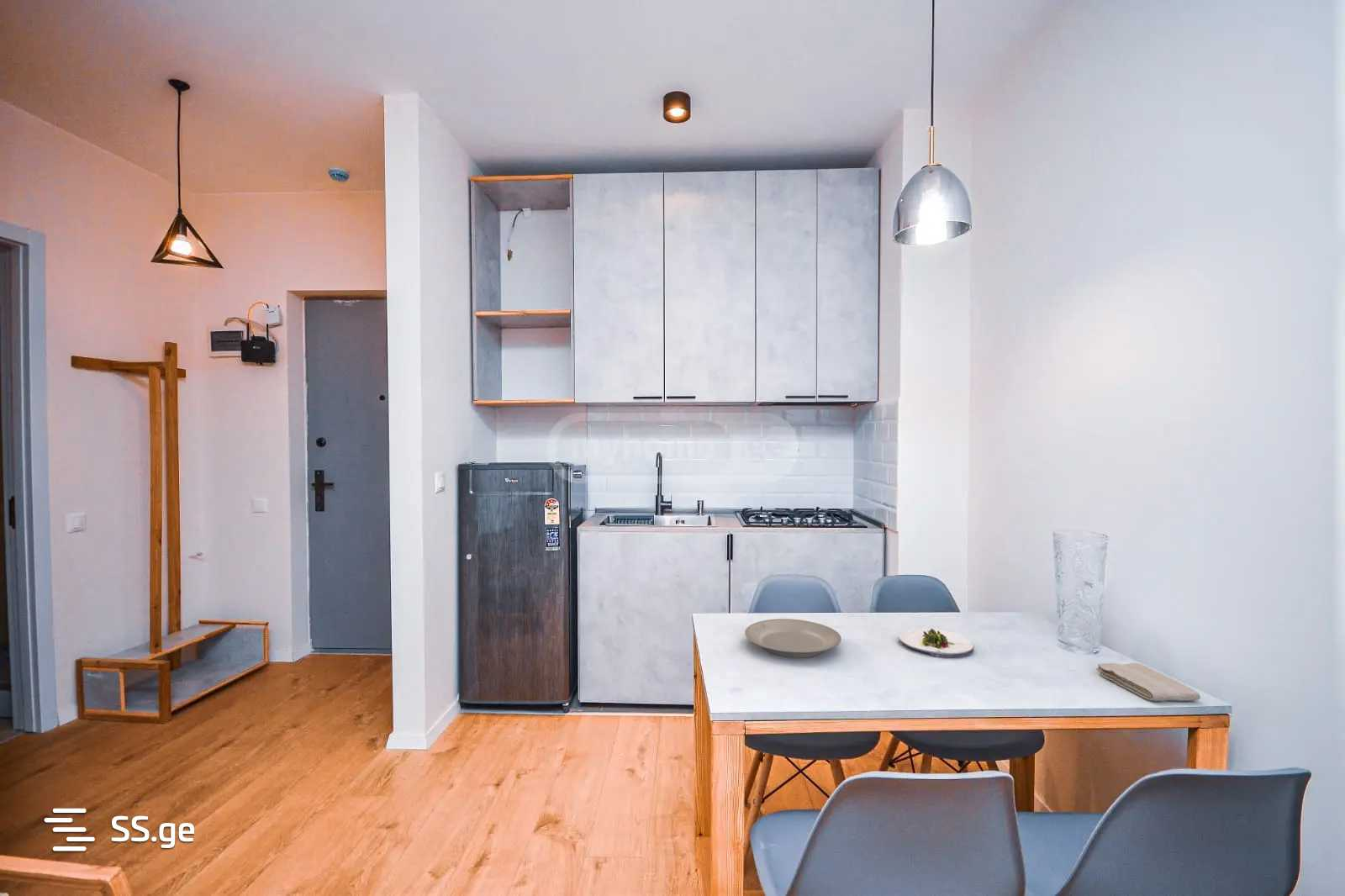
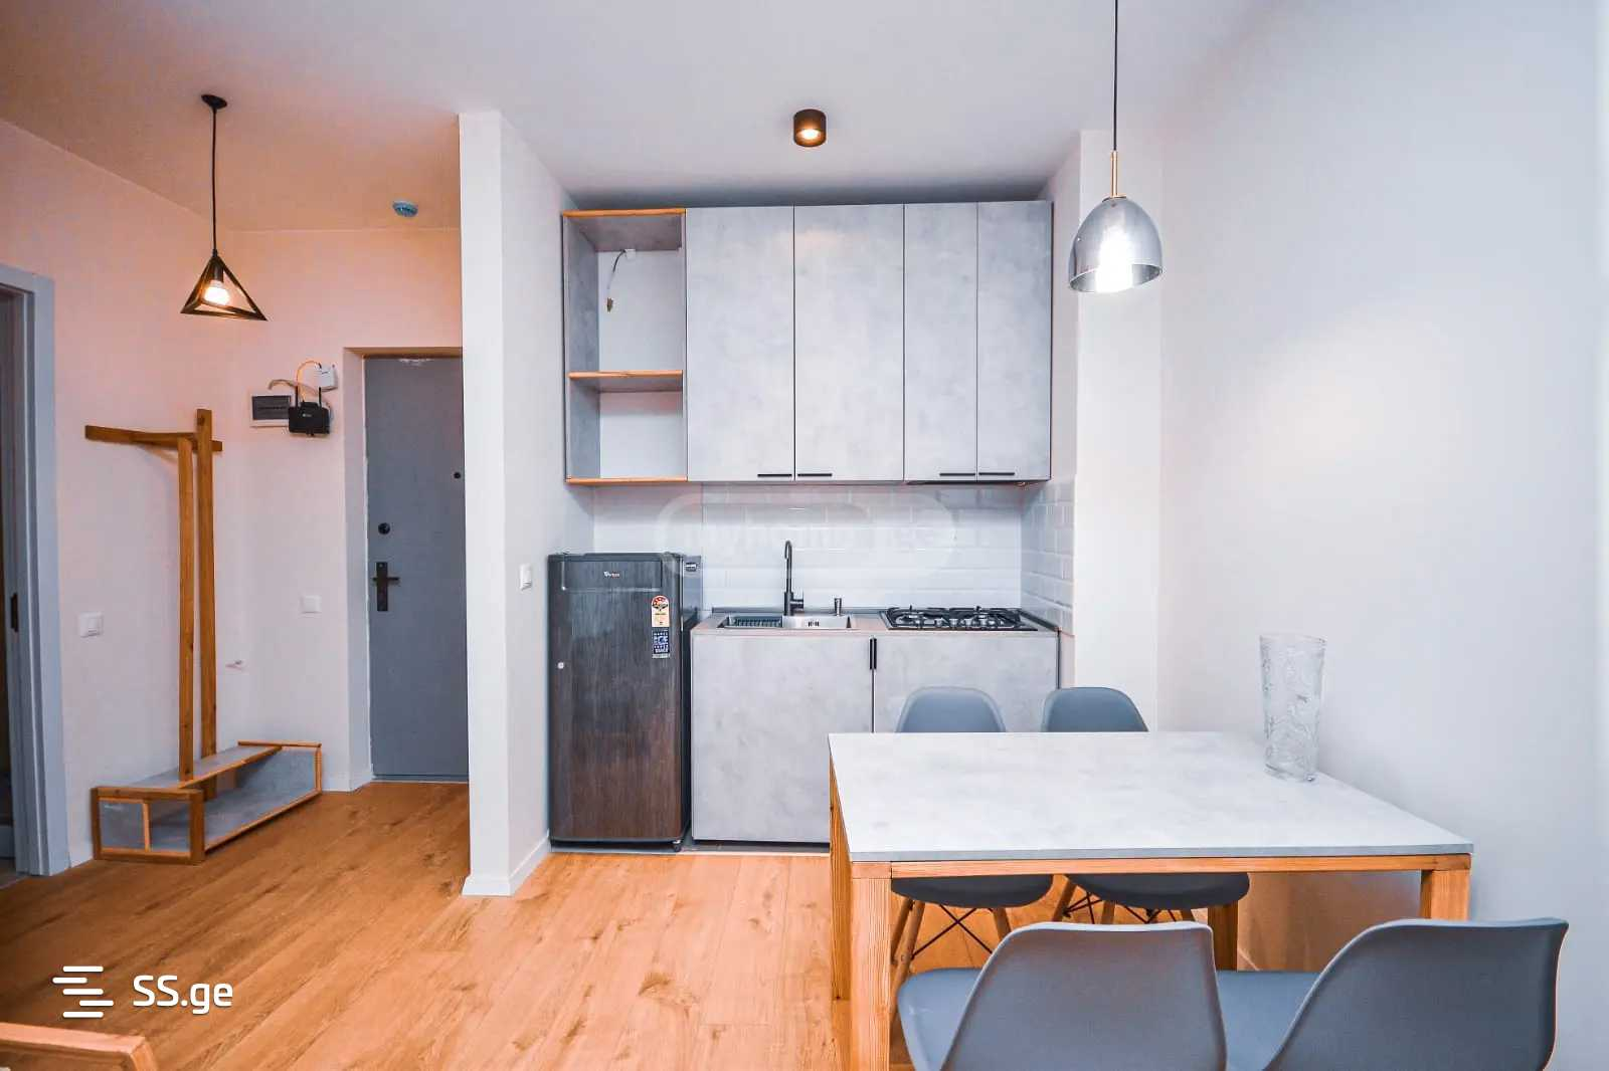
- plate [744,618,842,659]
- salad plate [897,627,975,658]
- washcloth [1095,662,1201,702]
